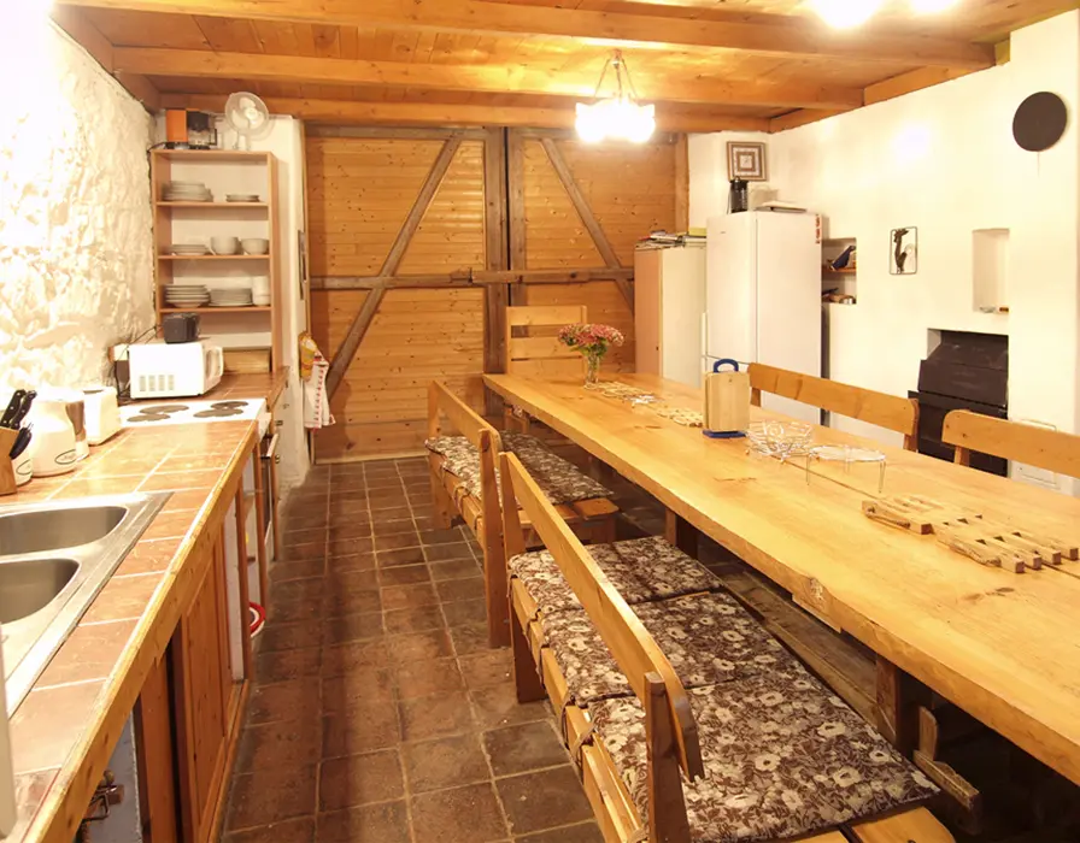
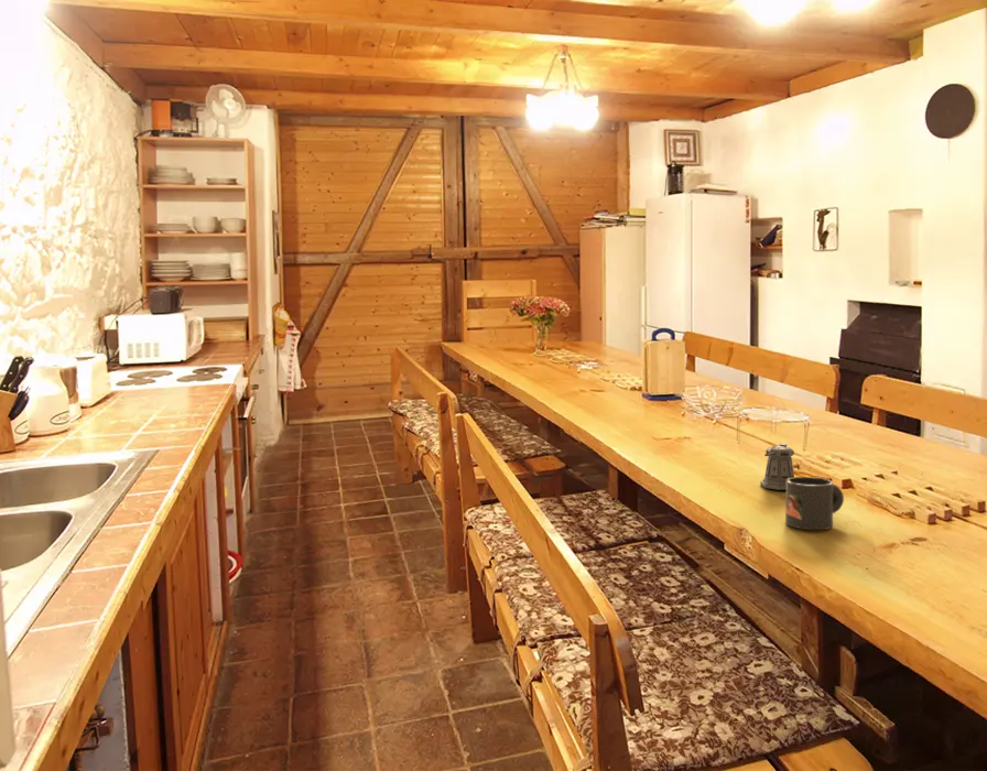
+ pepper shaker [759,443,795,491]
+ mug [784,476,845,531]
